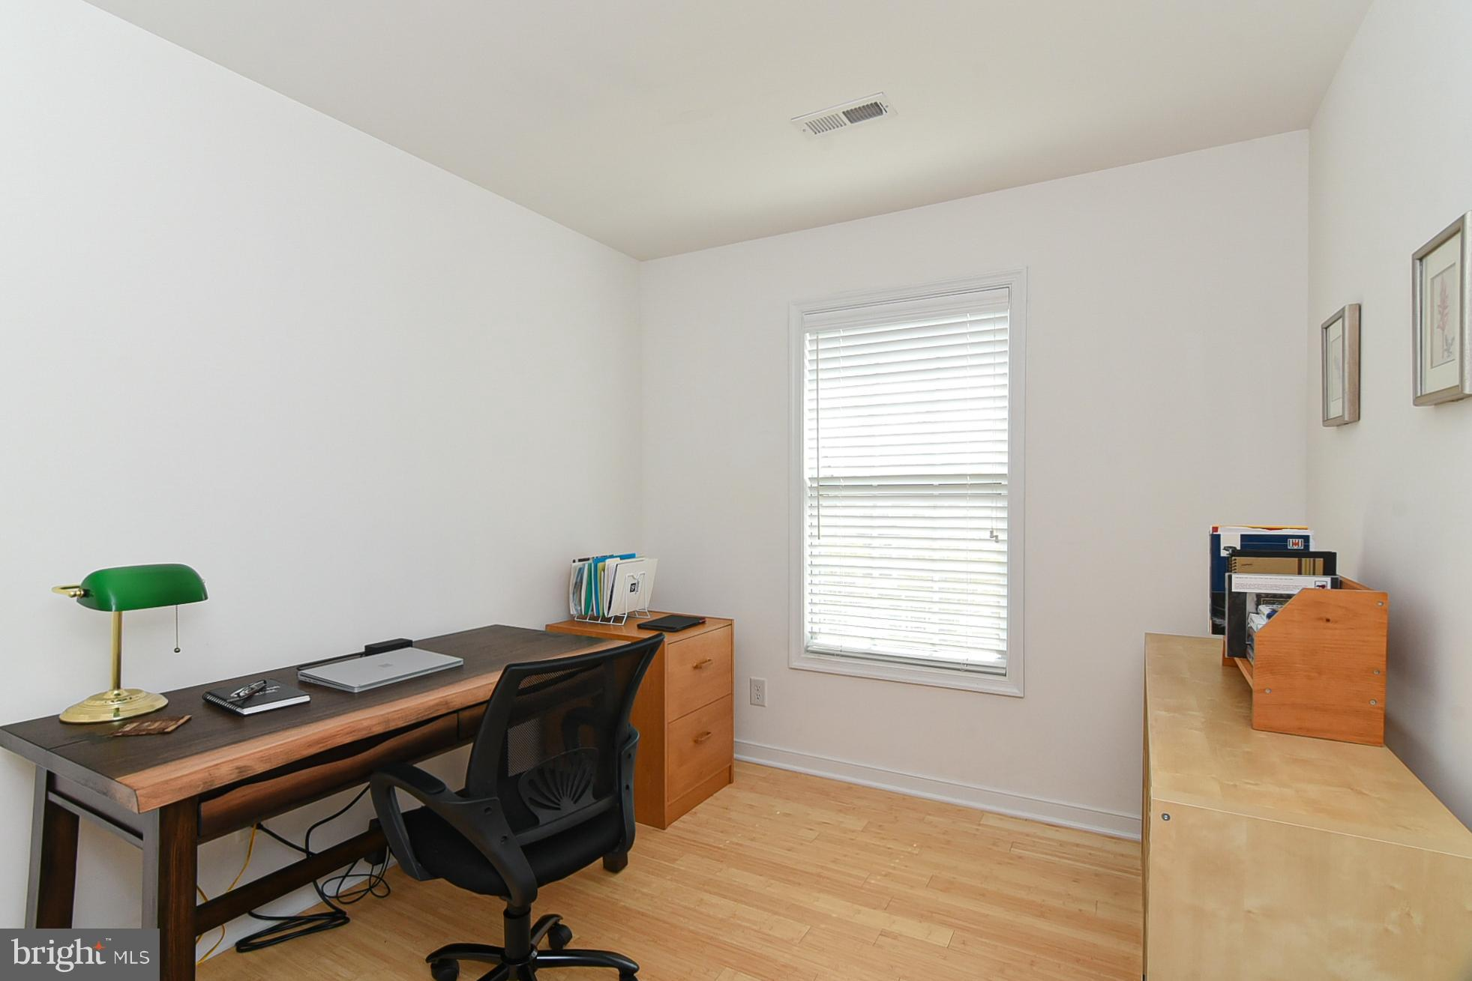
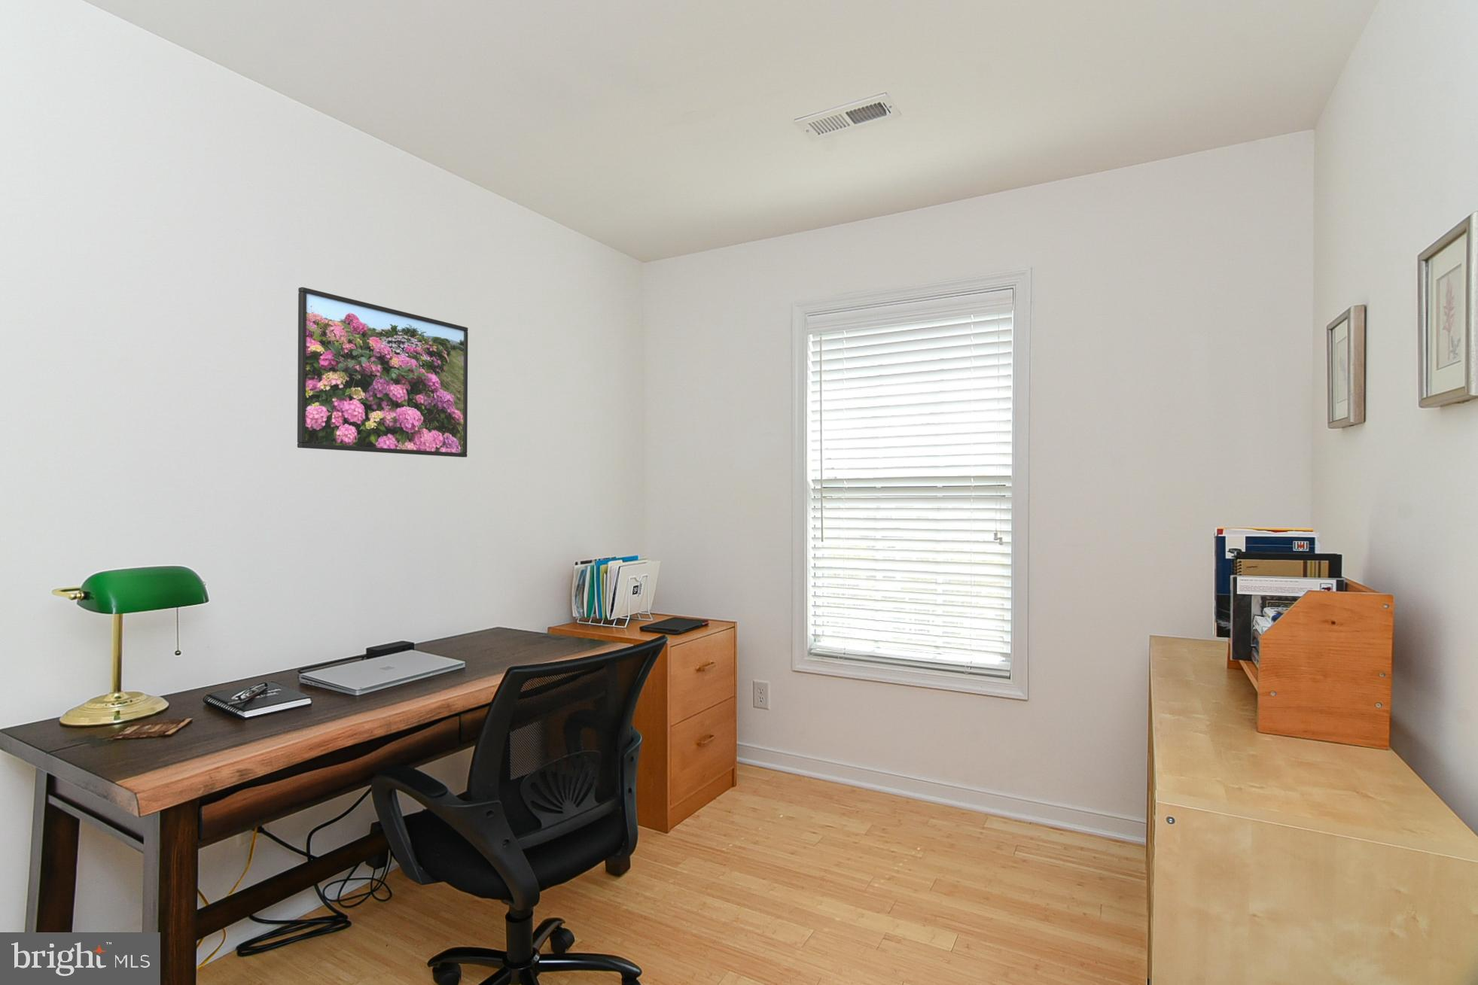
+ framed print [297,287,468,458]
